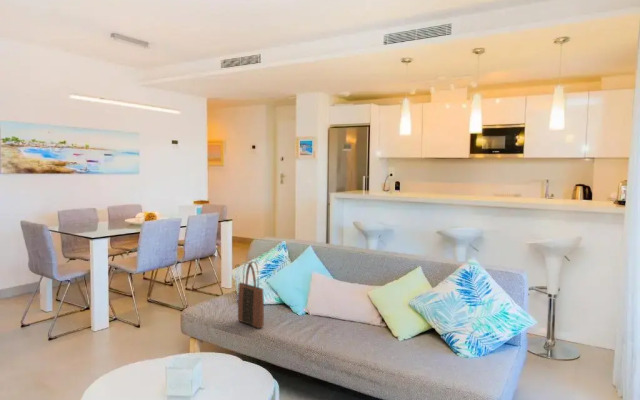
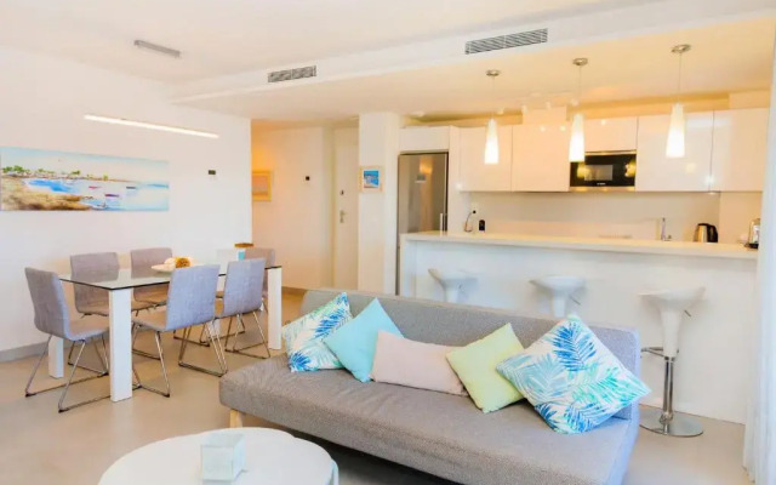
- tote bag [237,260,265,329]
